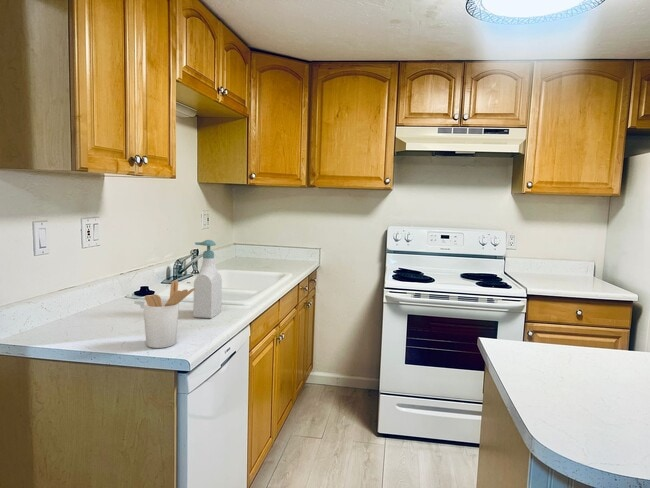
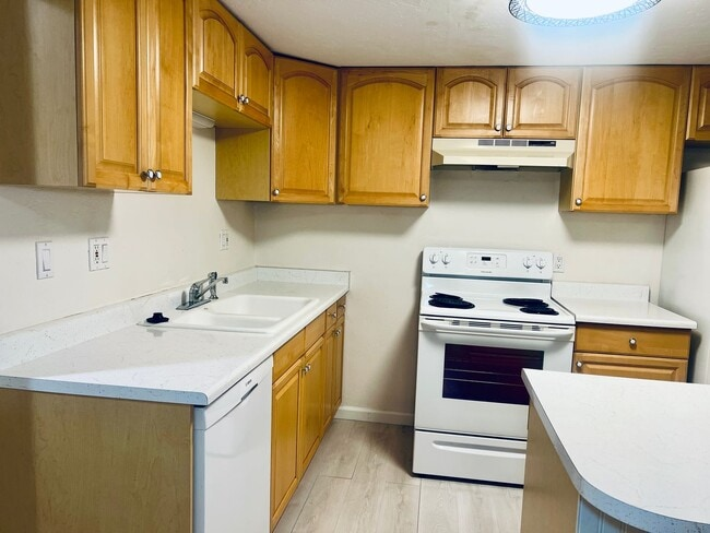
- soap bottle [193,239,223,319]
- utensil holder [143,279,195,349]
